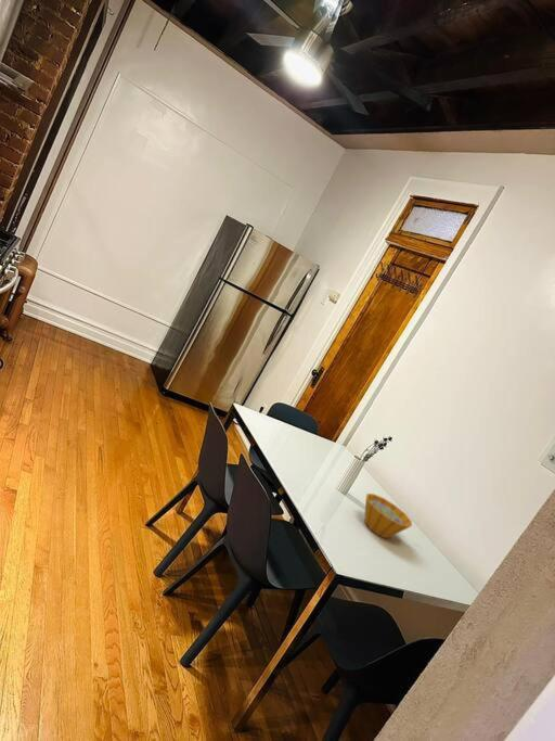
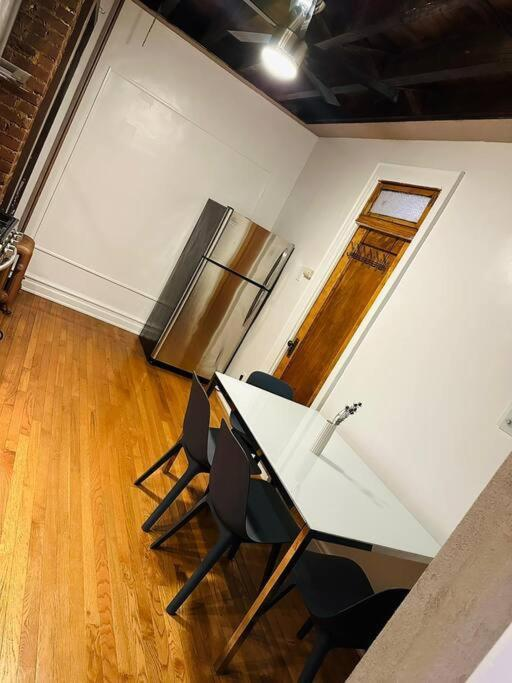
- bowl [363,493,413,539]
